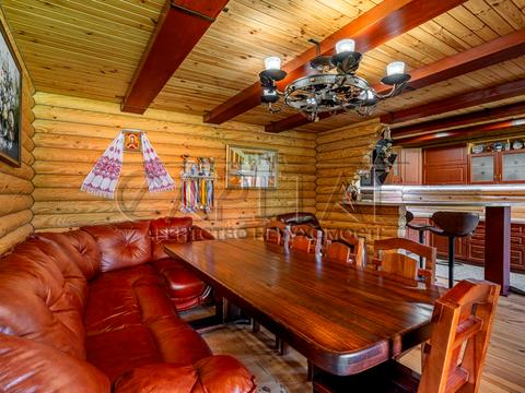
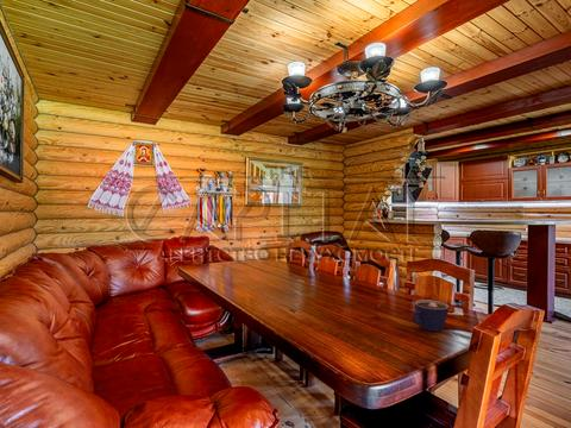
+ cup [412,298,450,333]
